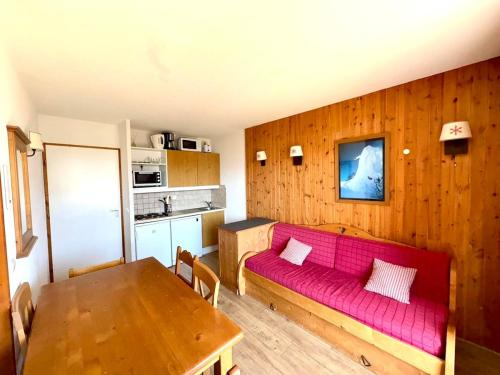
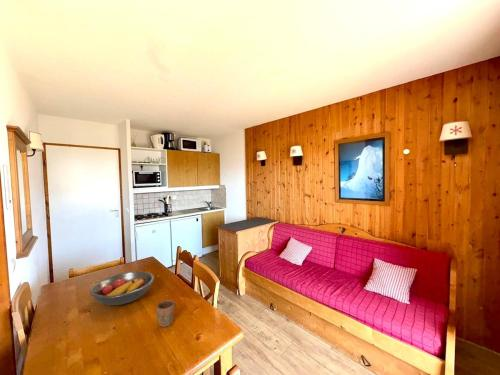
+ mug [155,299,176,328]
+ fruit bowl [89,270,155,306]
